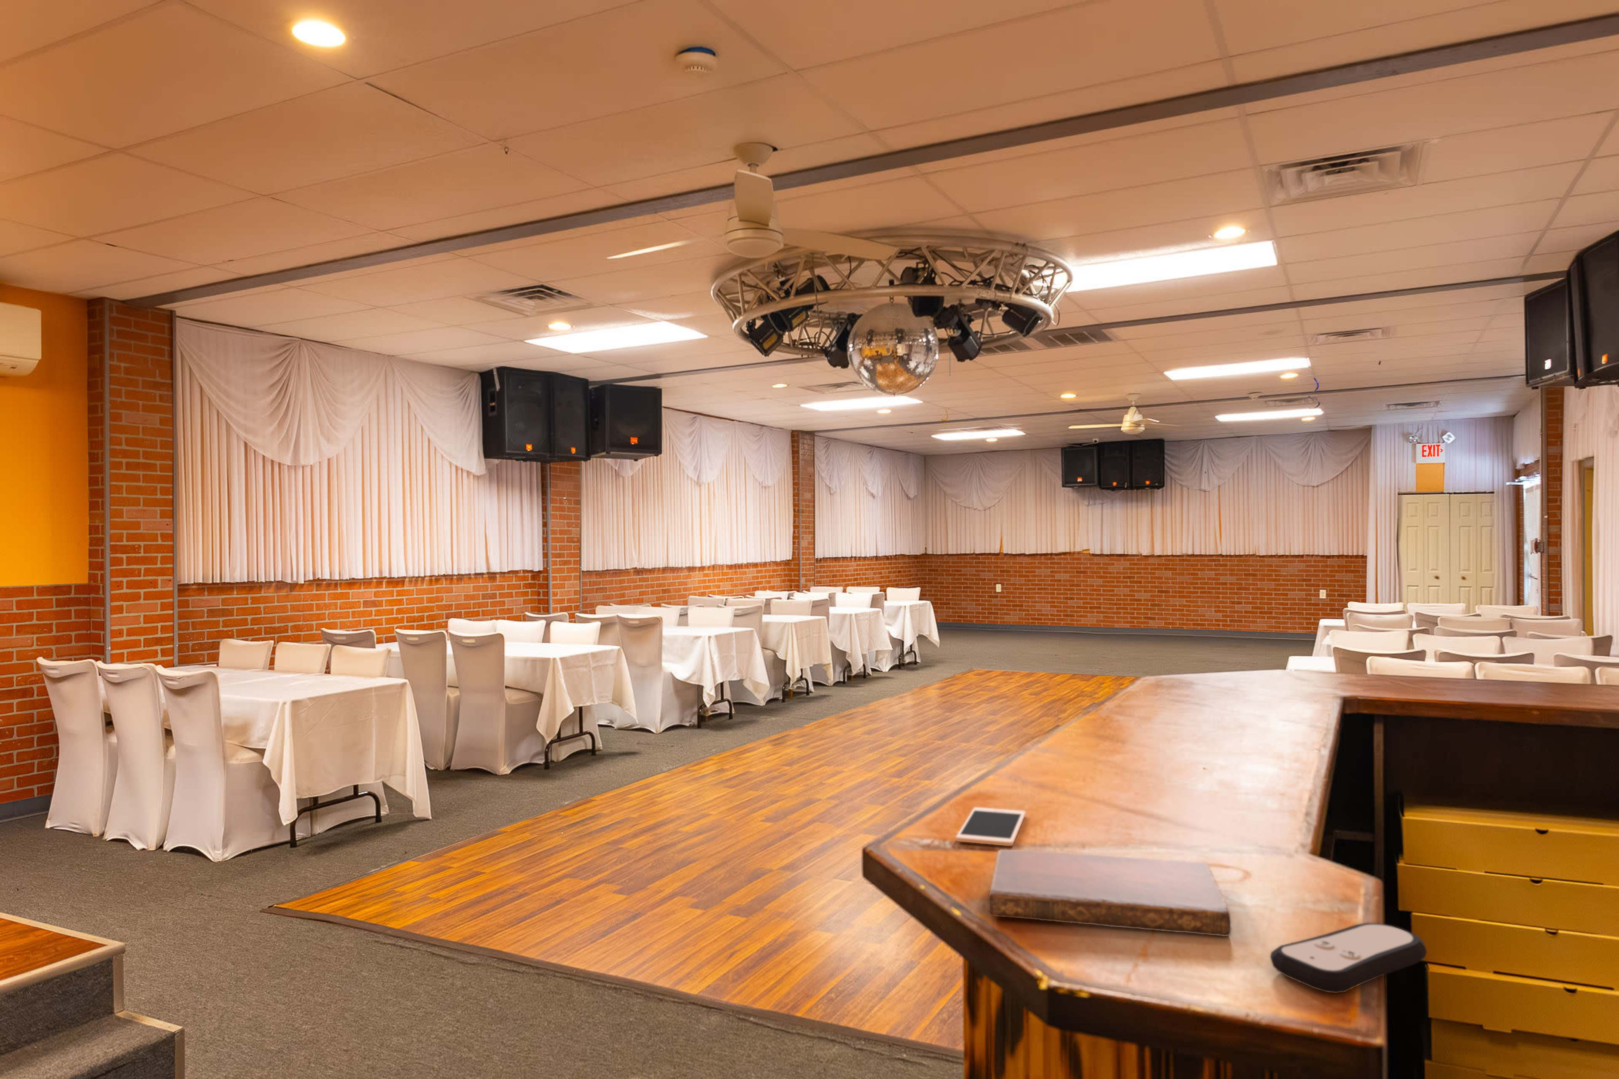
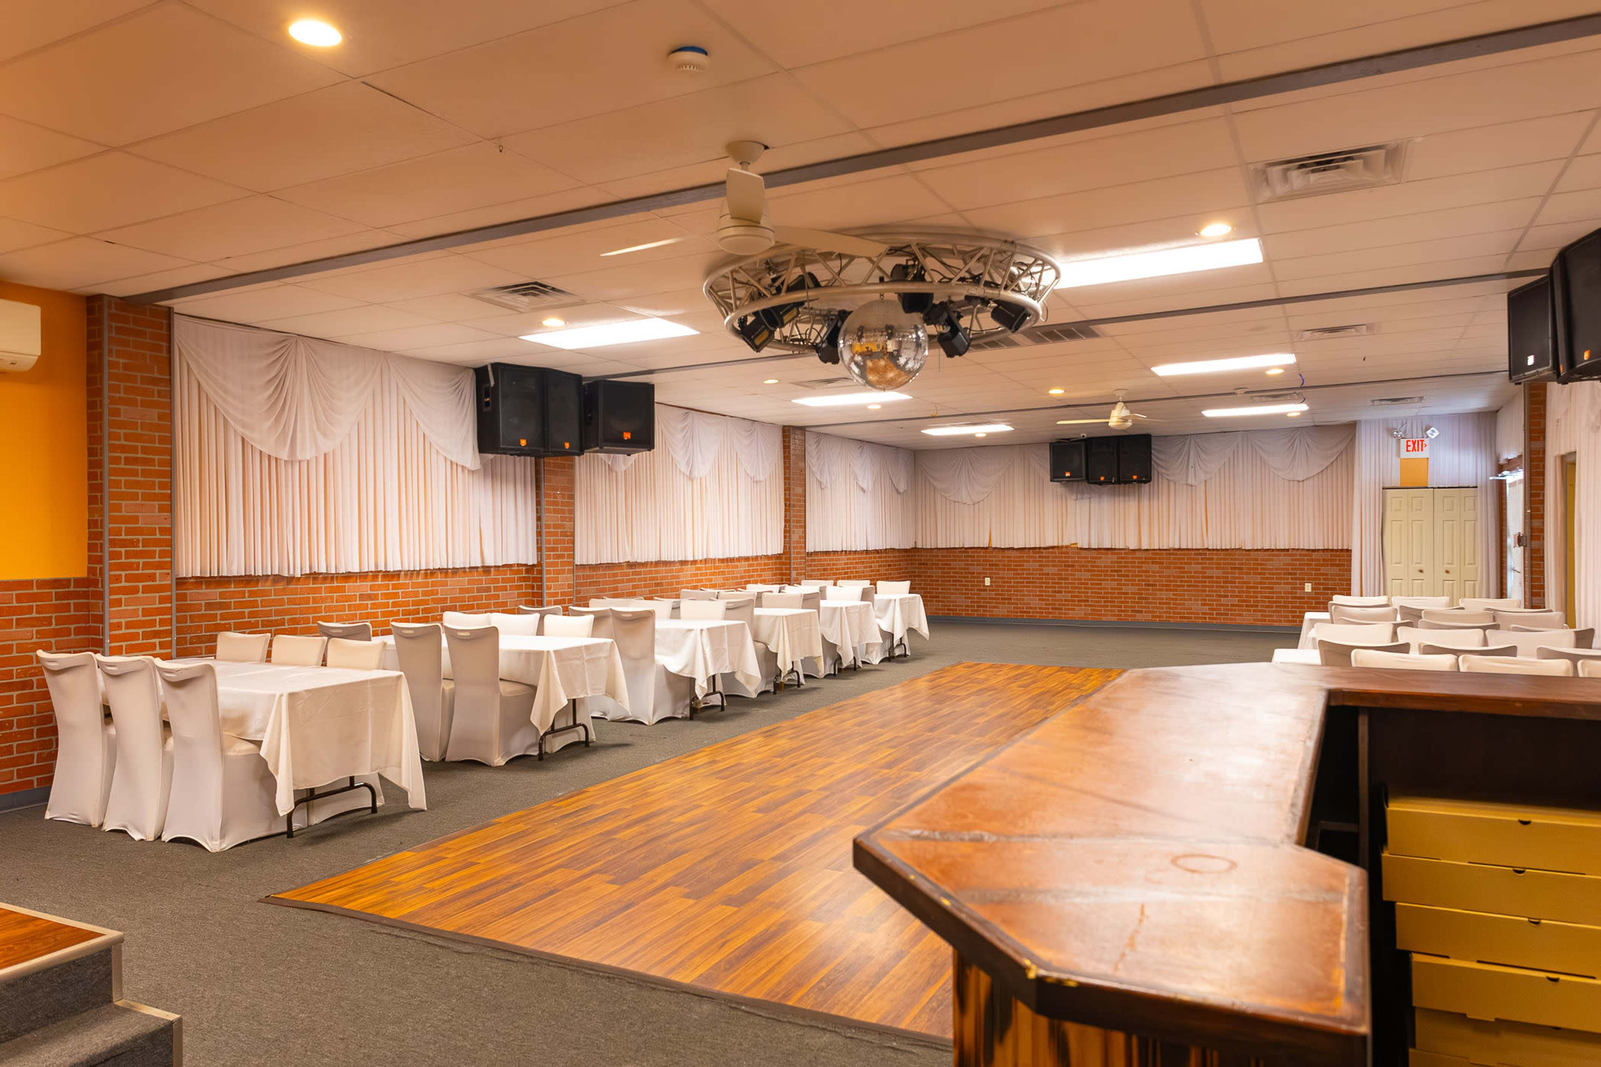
- notebook [988,849,1232,937]
- remote control [1270,922,1427,993]
- cell phone [955,807,1026,847]
